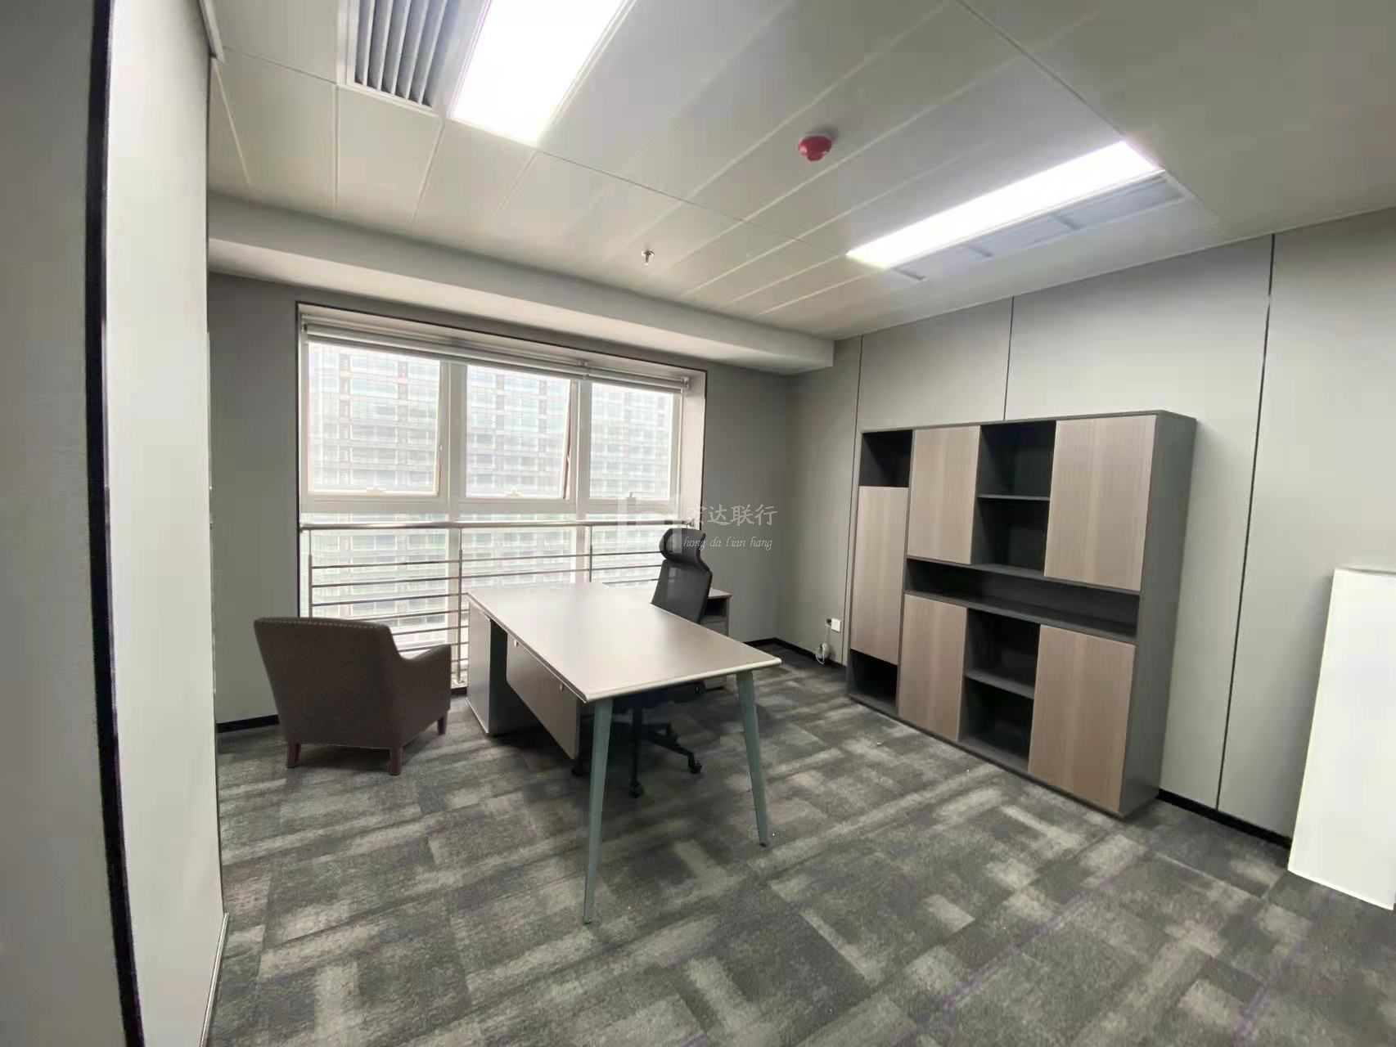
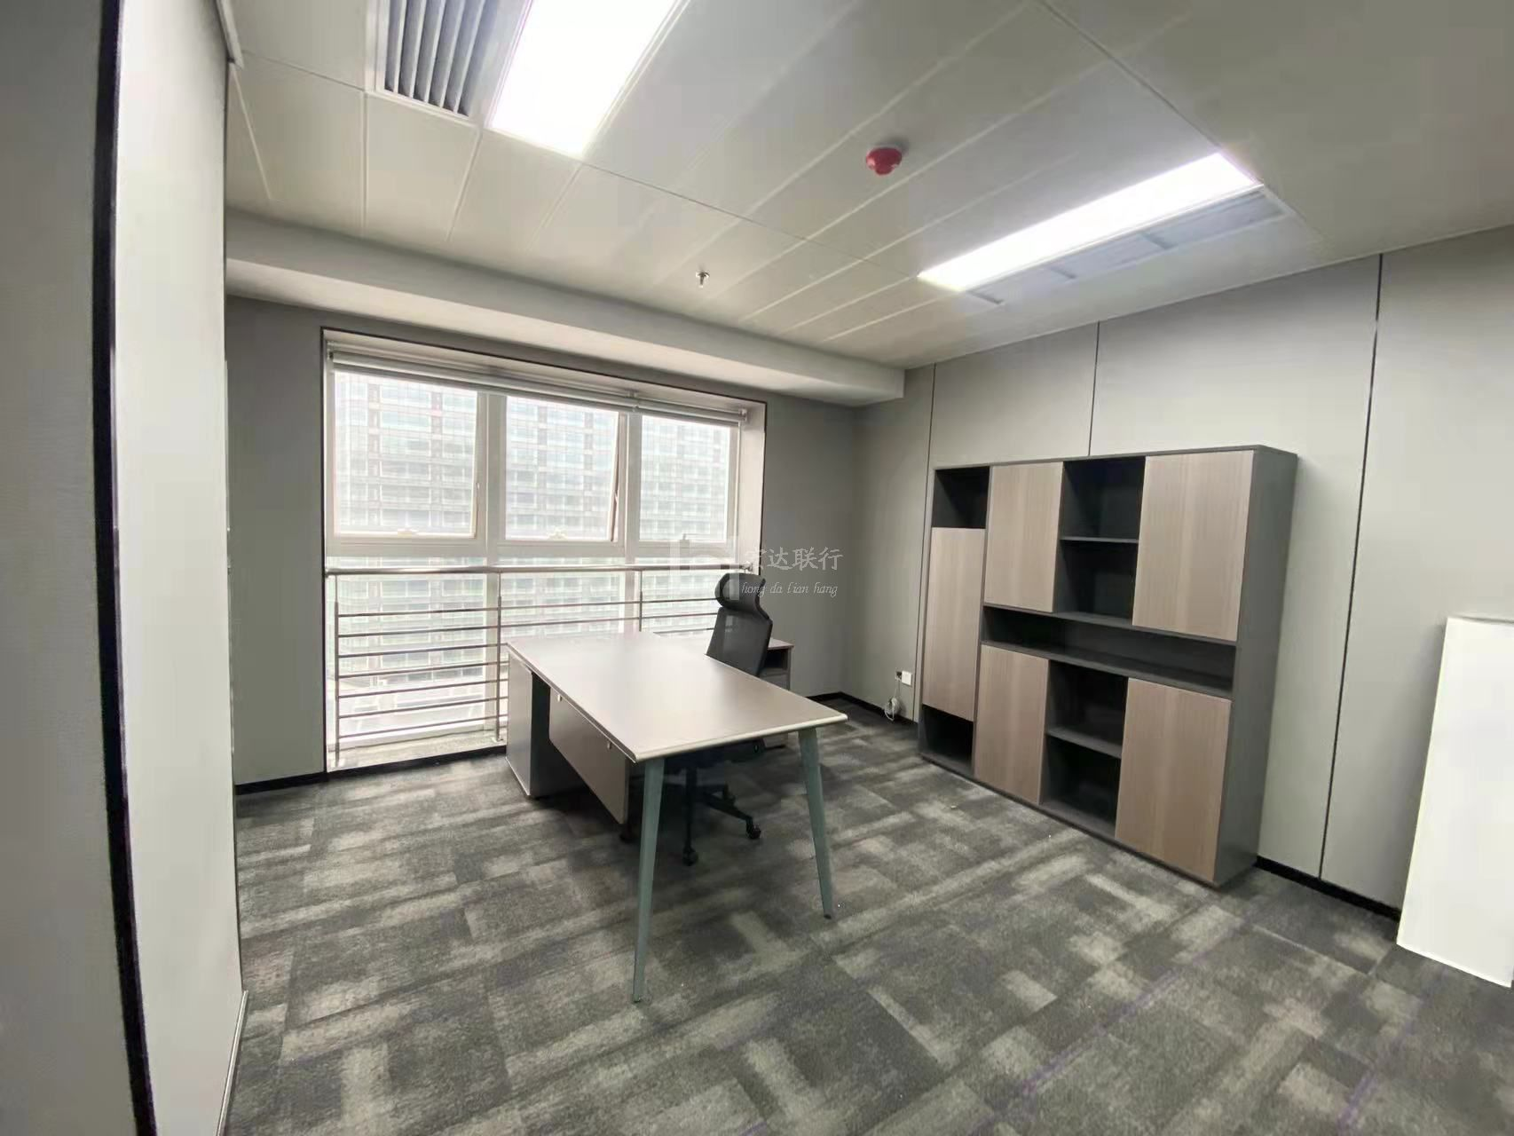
- chair [252,616,452,776]
